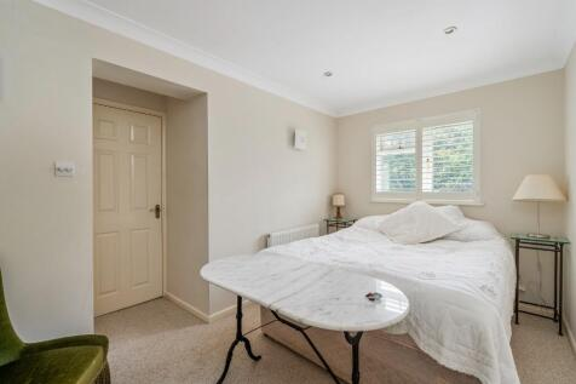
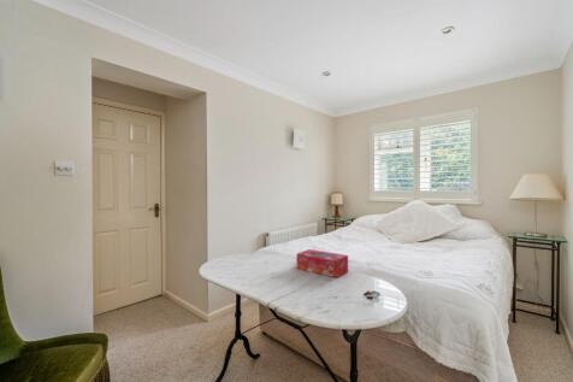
+ tissue box [295,248,349,278]
